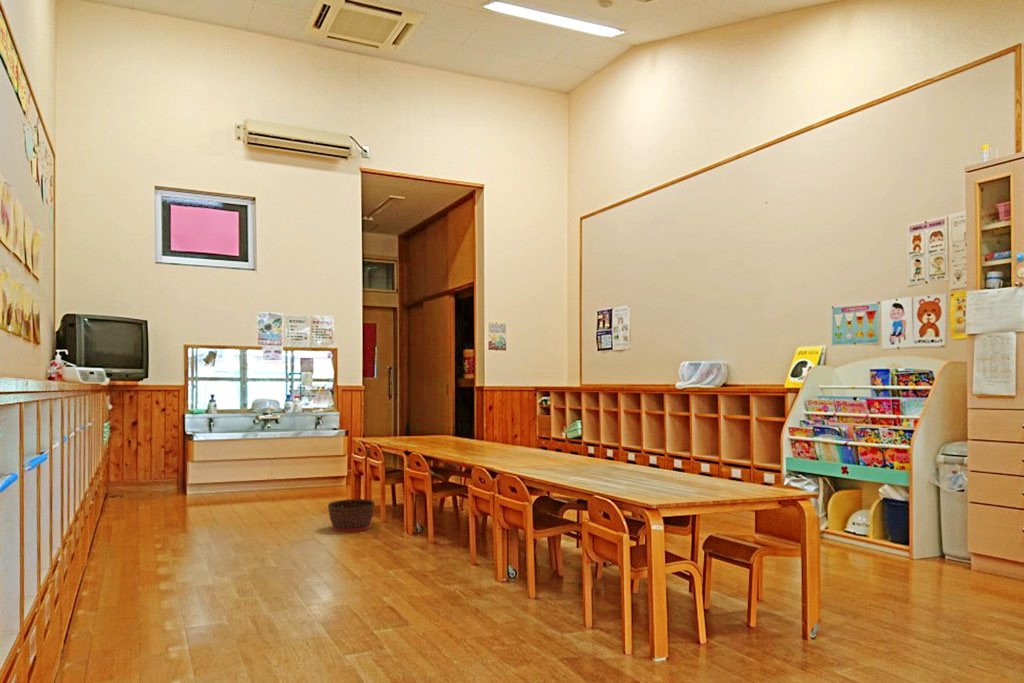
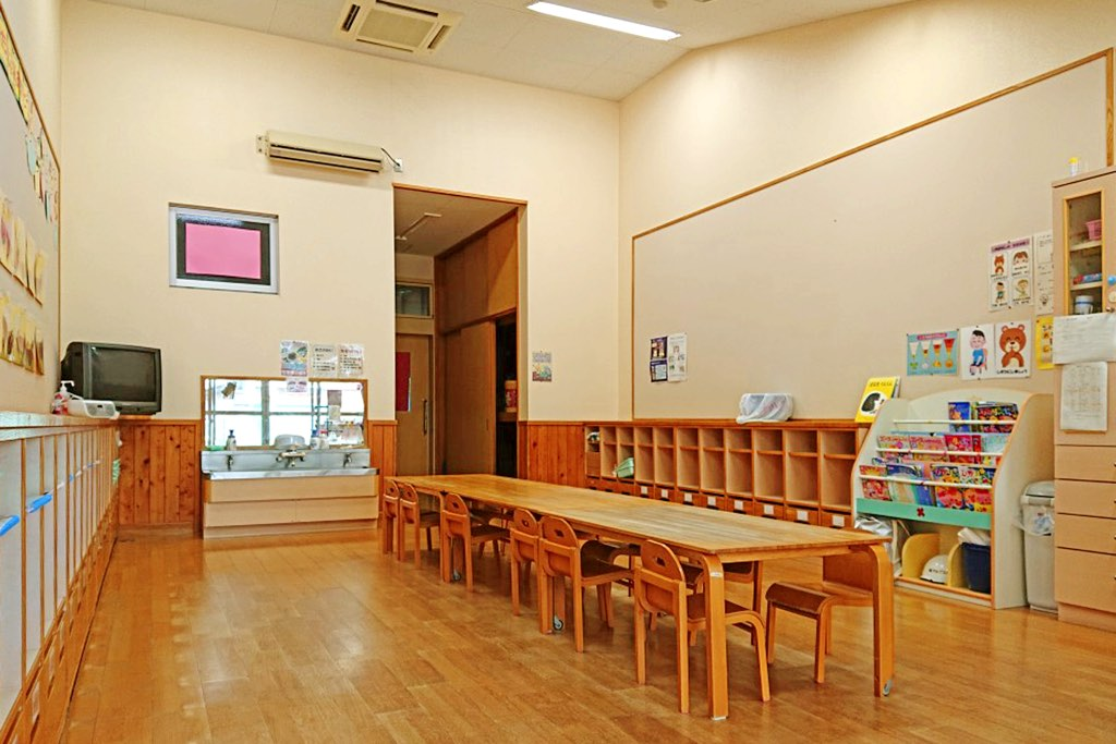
- basket [327,498,376,533]
